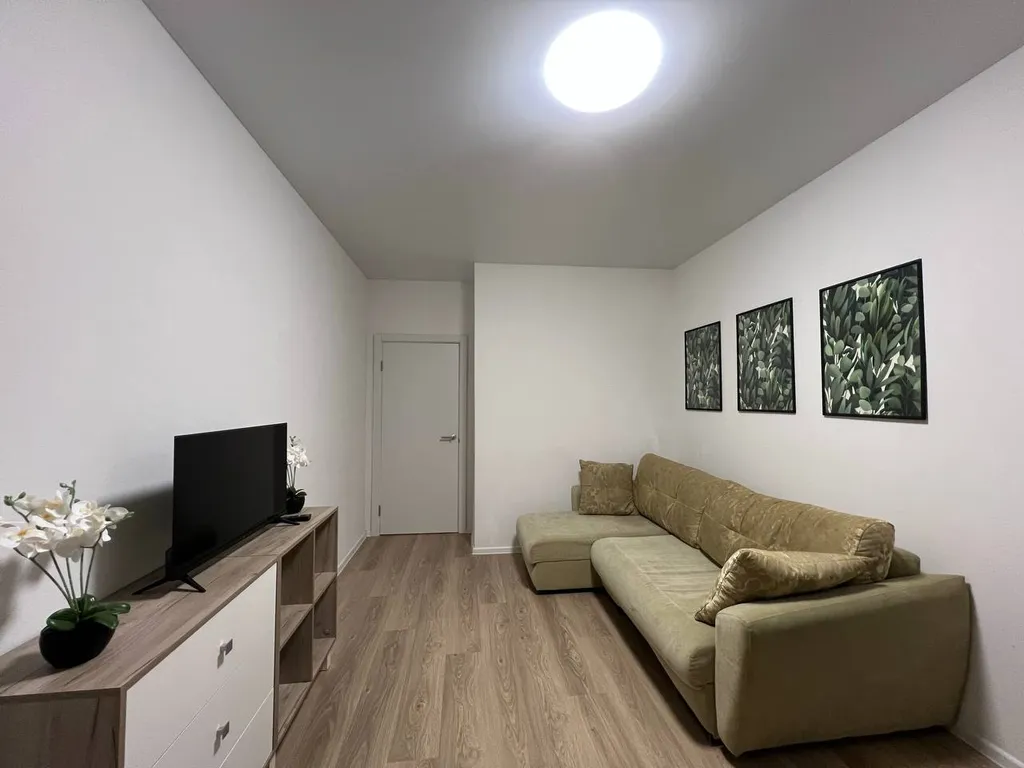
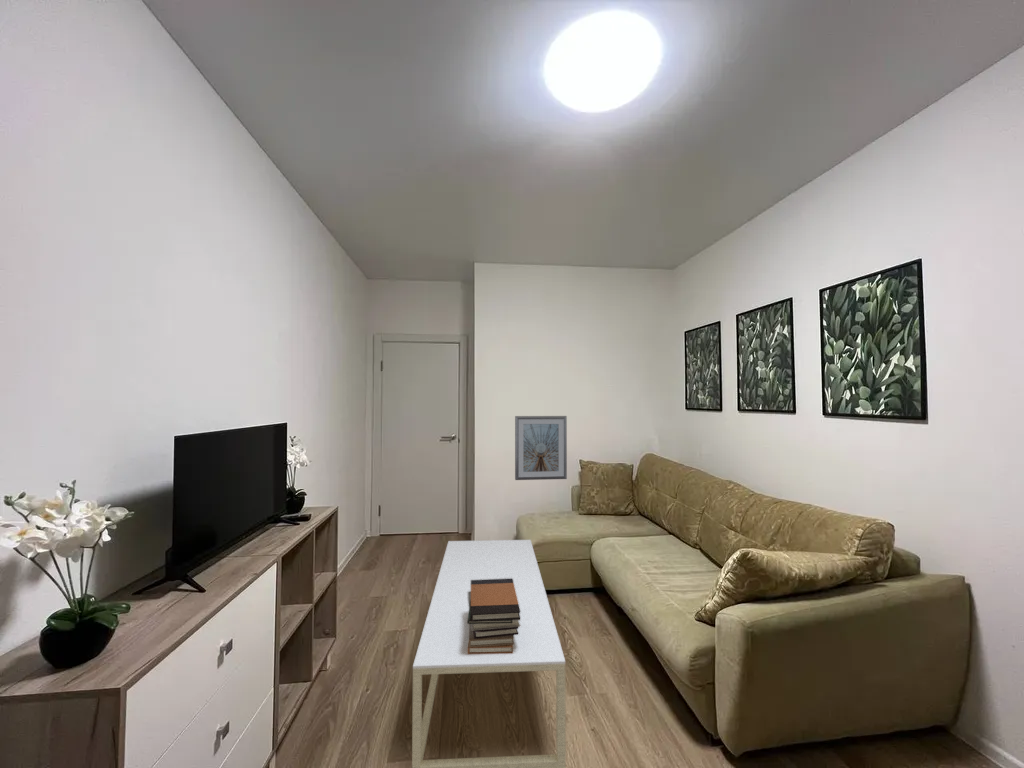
+ picture frame [514,415,568,481]
+ coffee table [411,539,567,768]
+ book stack [467,578,521,654]
